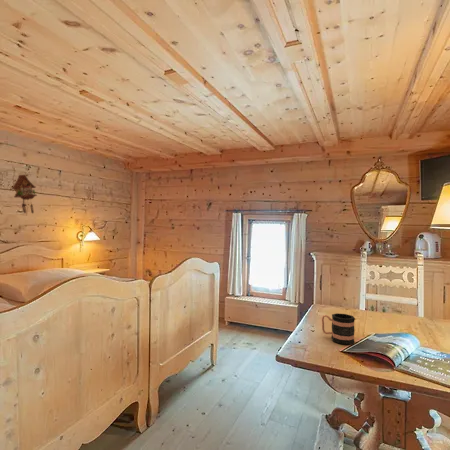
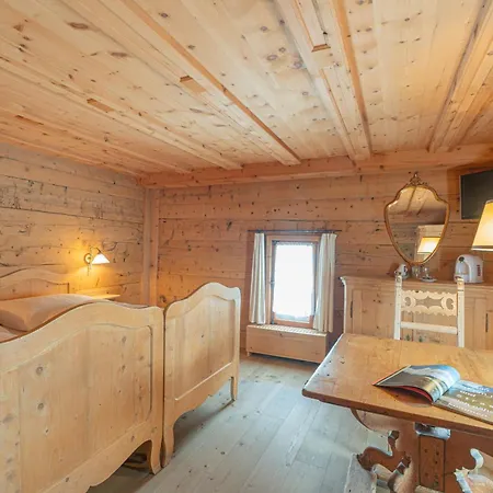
- cuckoo clock [10,174,38,215]
- mug [321,312,356,346]
